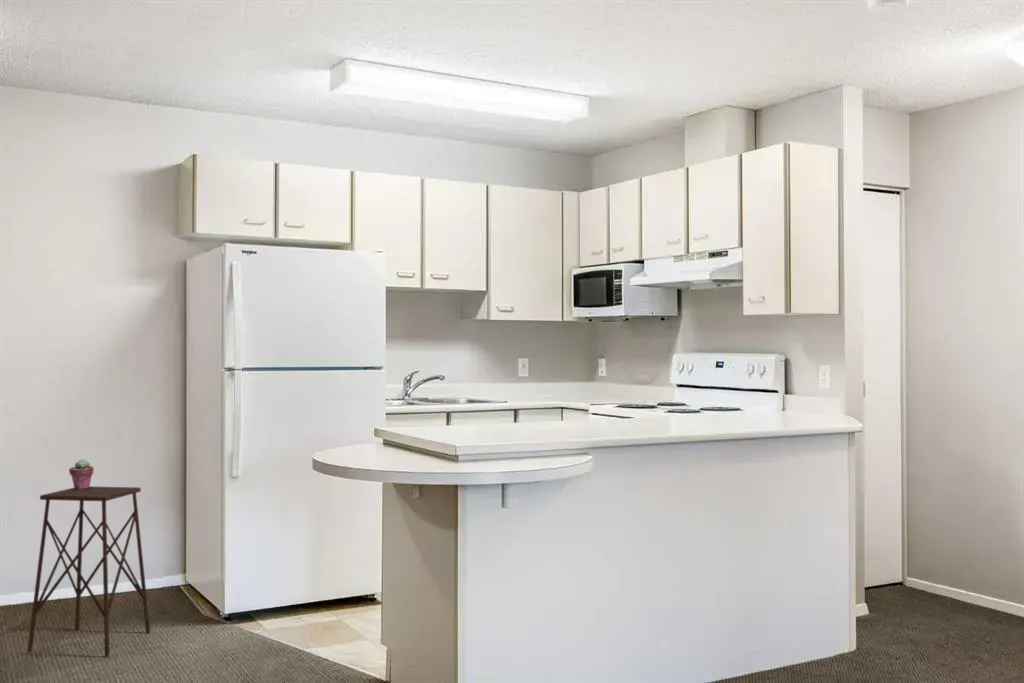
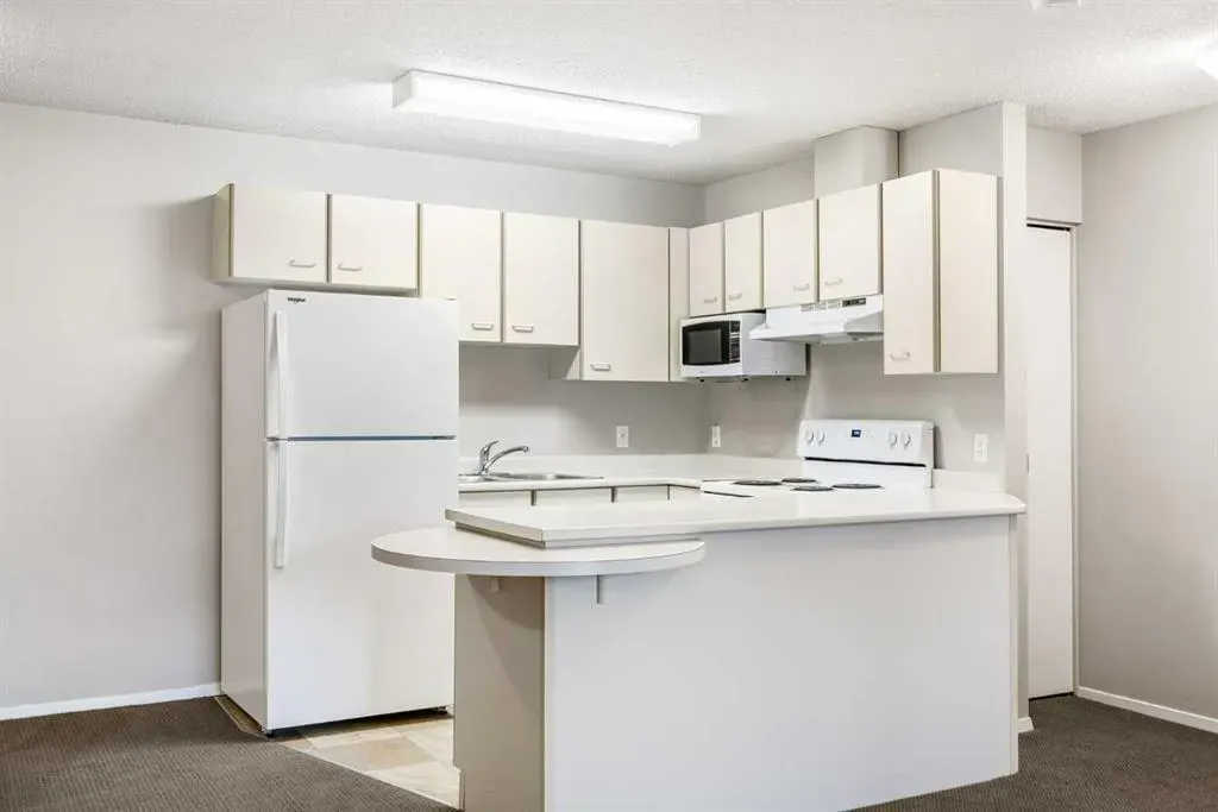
- side table [26,485,151,657]
- potted succulent [68,458,95,490]
